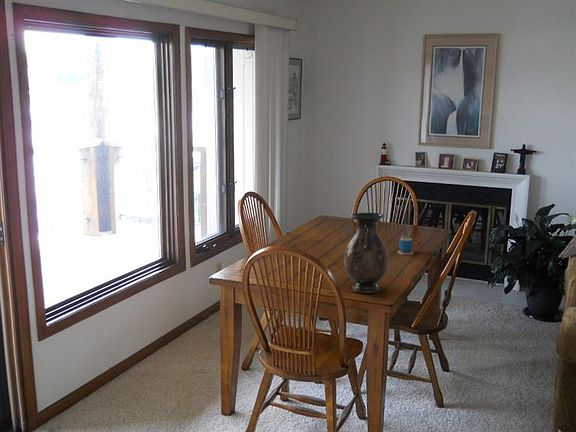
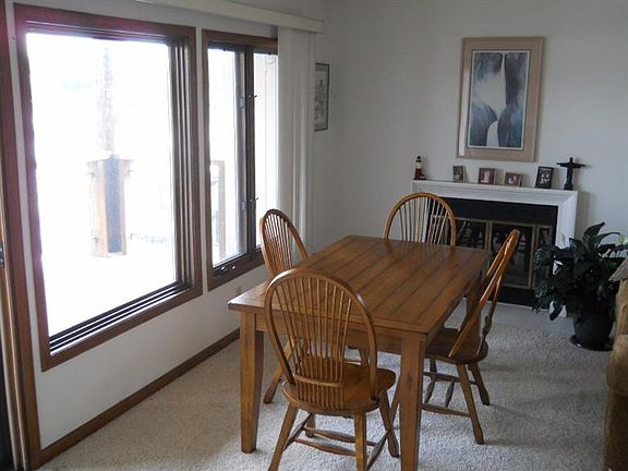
- cup [397,228,415,256]
- vase [343,212,390,294]
